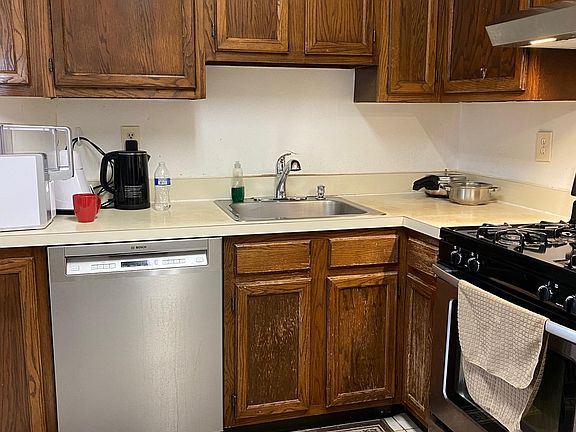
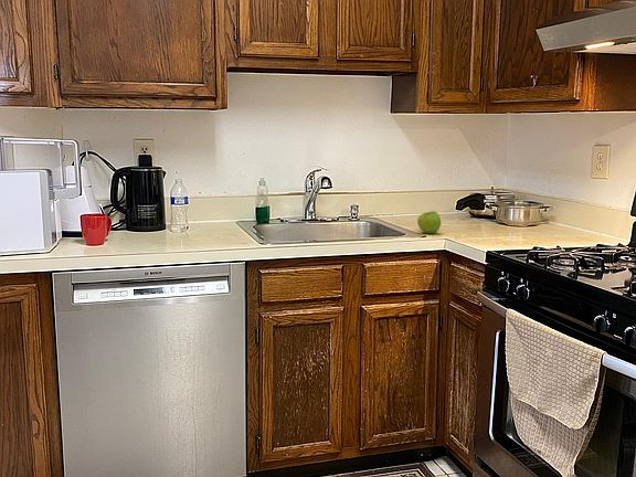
+ fruit [416,210,442,234]
